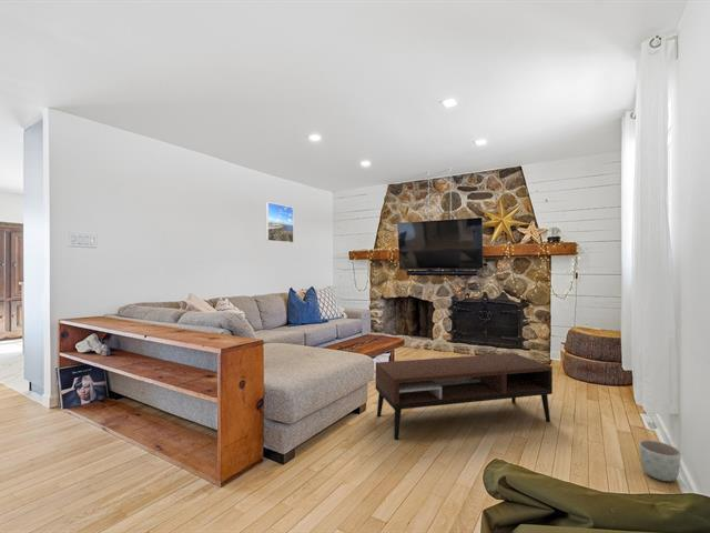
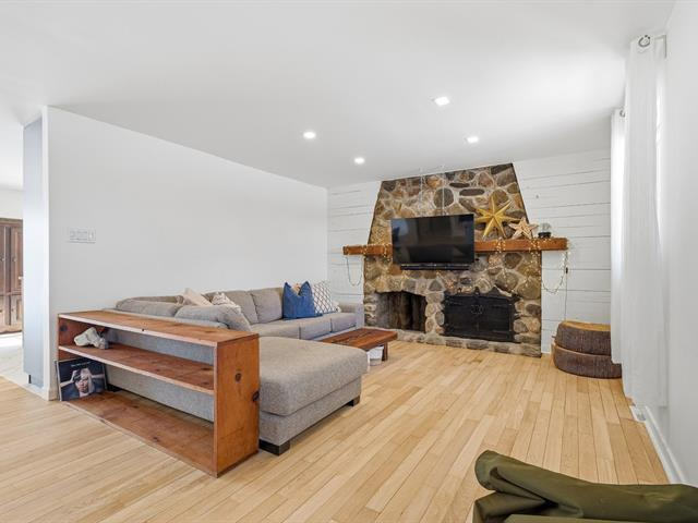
- planter [638,439,682,482]
- coffee table [375,352,554,441]
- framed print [265,201,295,243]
